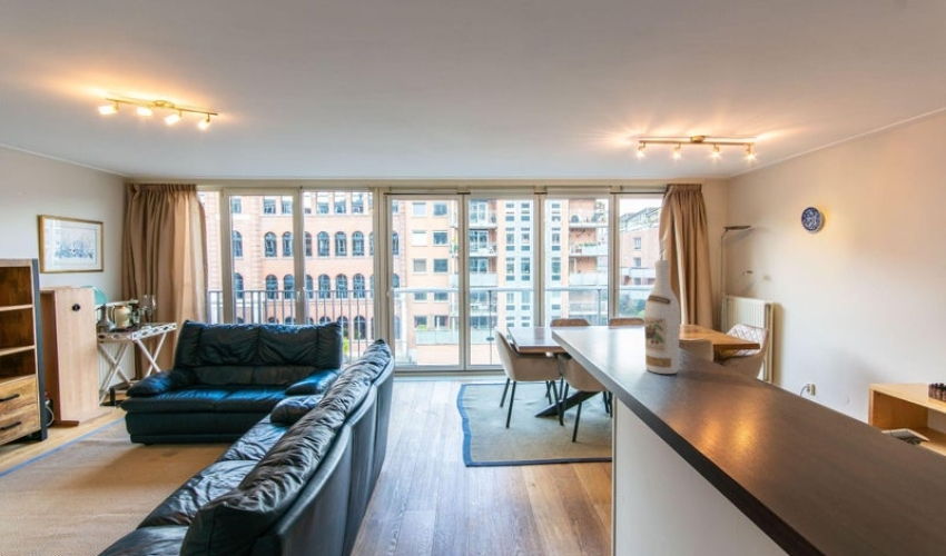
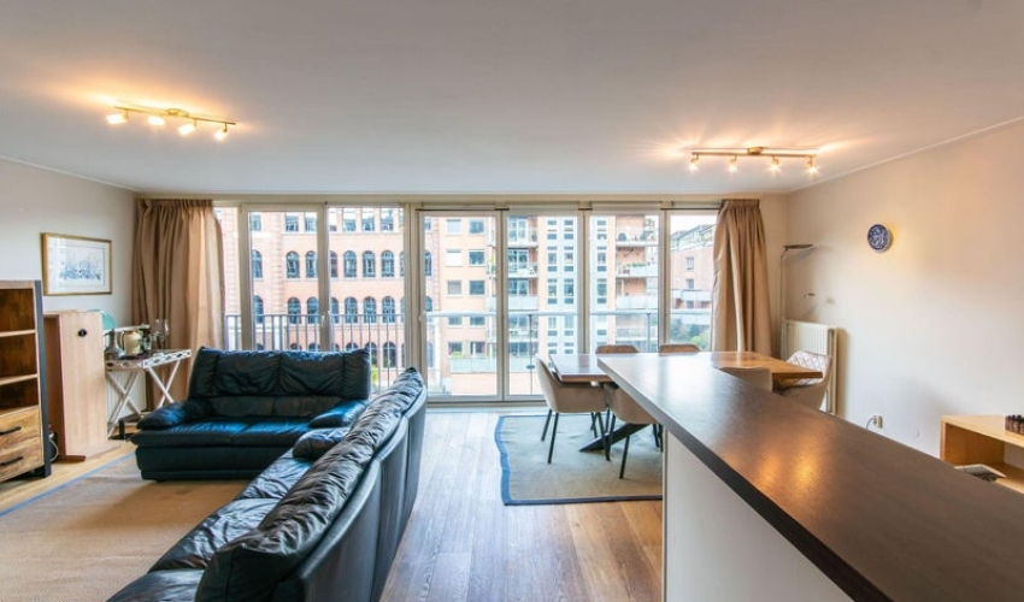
- wine bottle [643,259,681,375]
